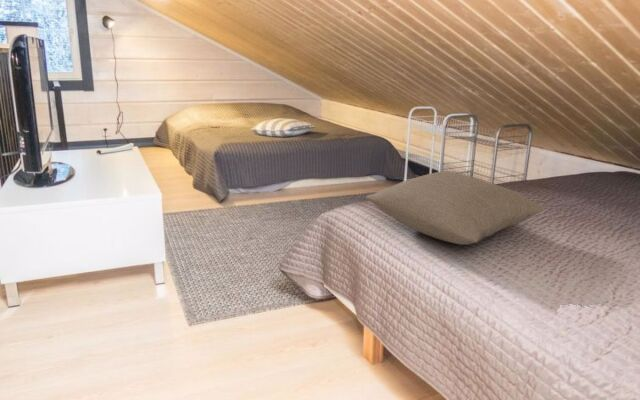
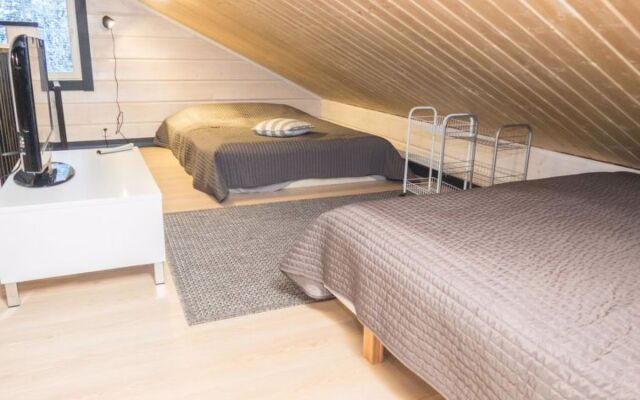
- pillow [365,170,546,246]
